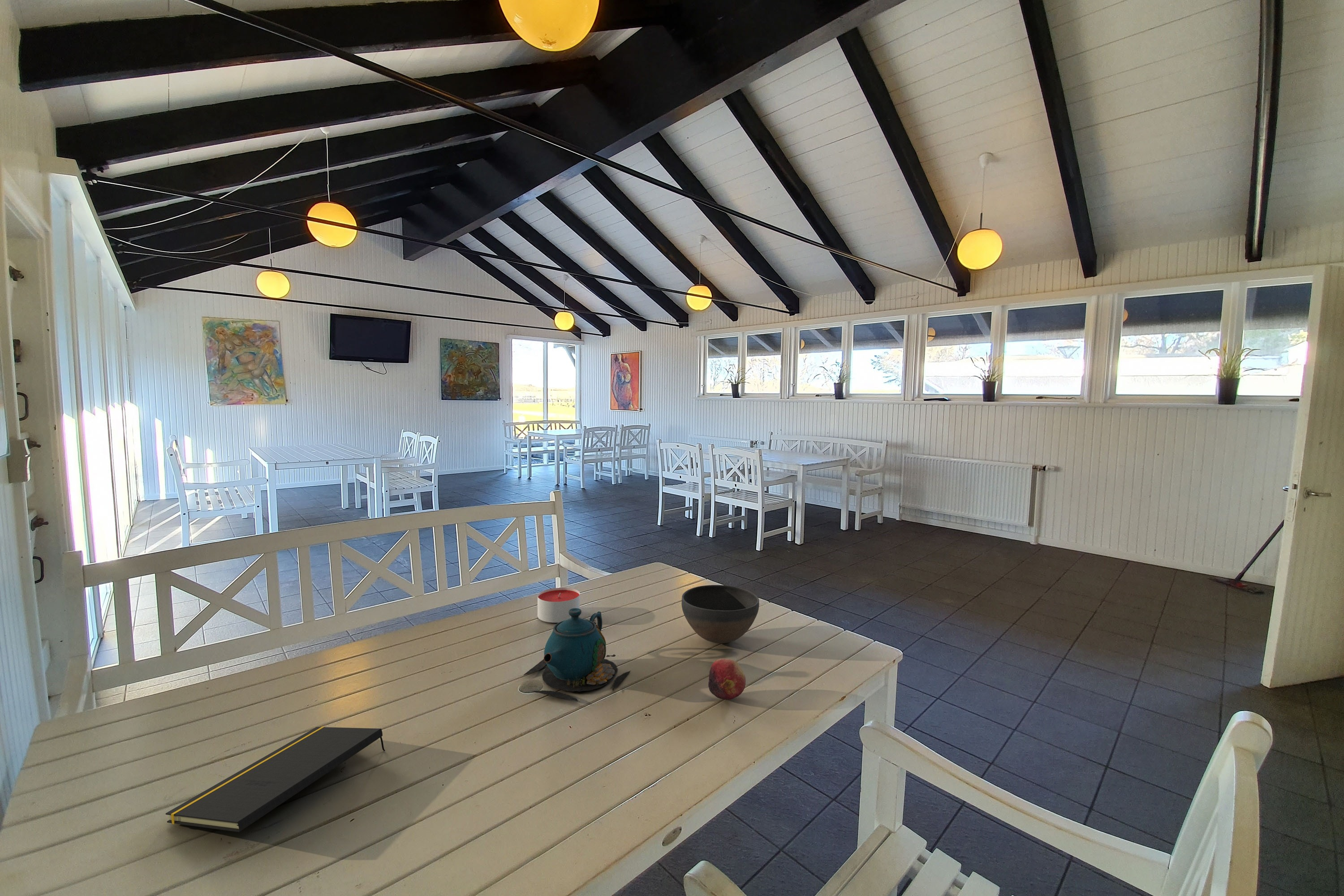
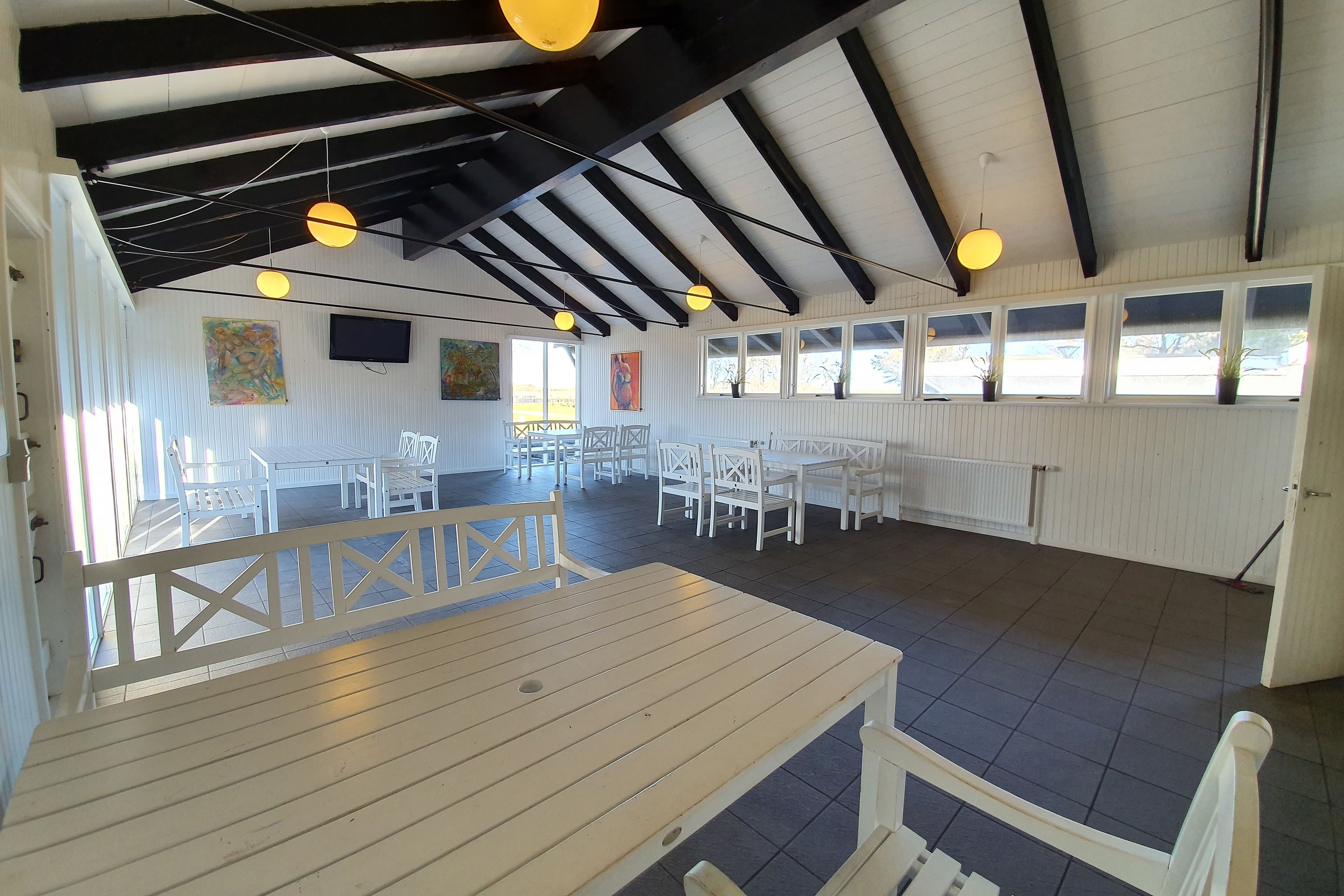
- fruit [708,659,746,700]
- bowl [681,585,760,644]
- teapot [522,608,631,702]
- candle [537,587,581,623]
- notepad [165,726,386,832]
